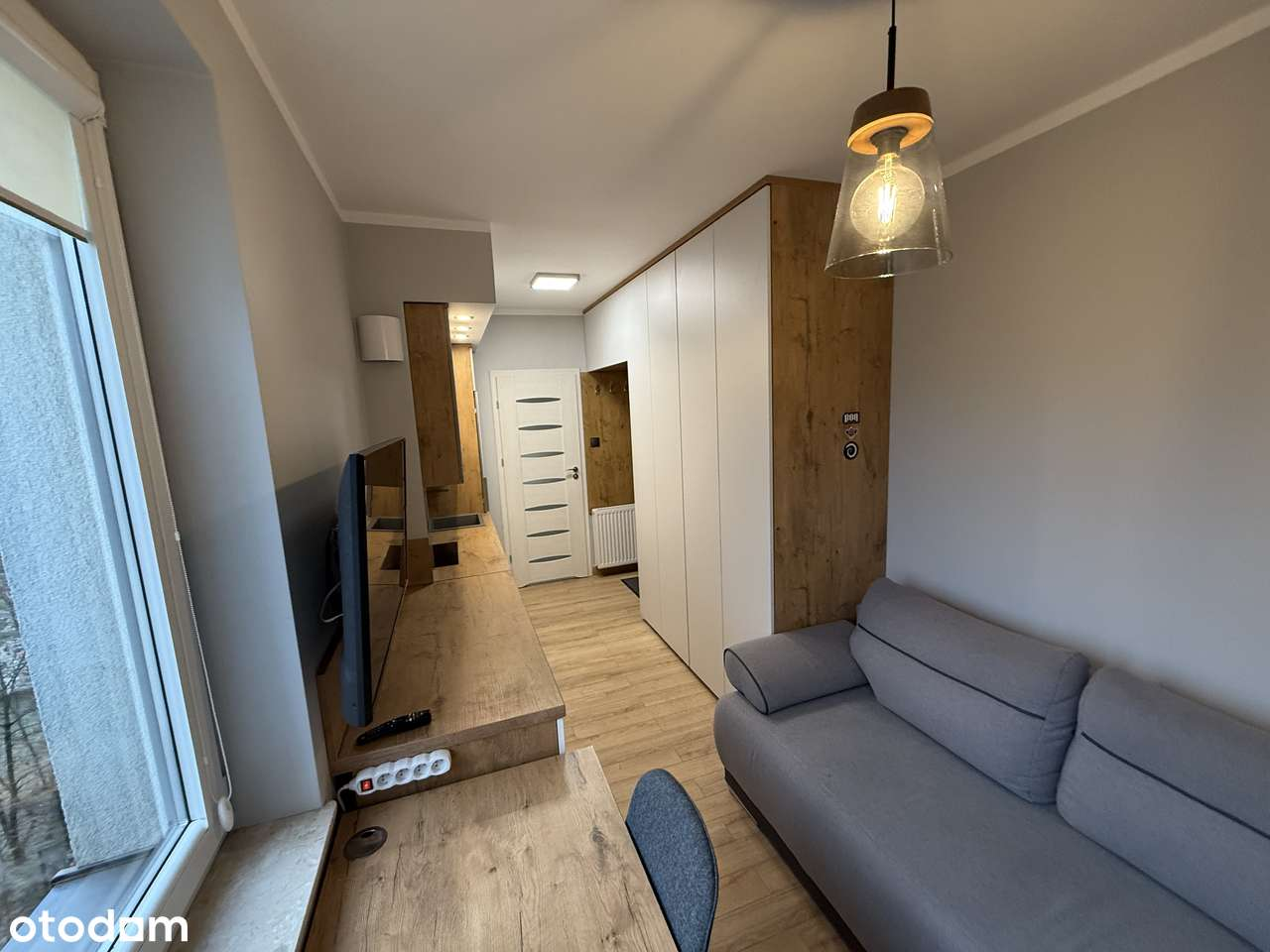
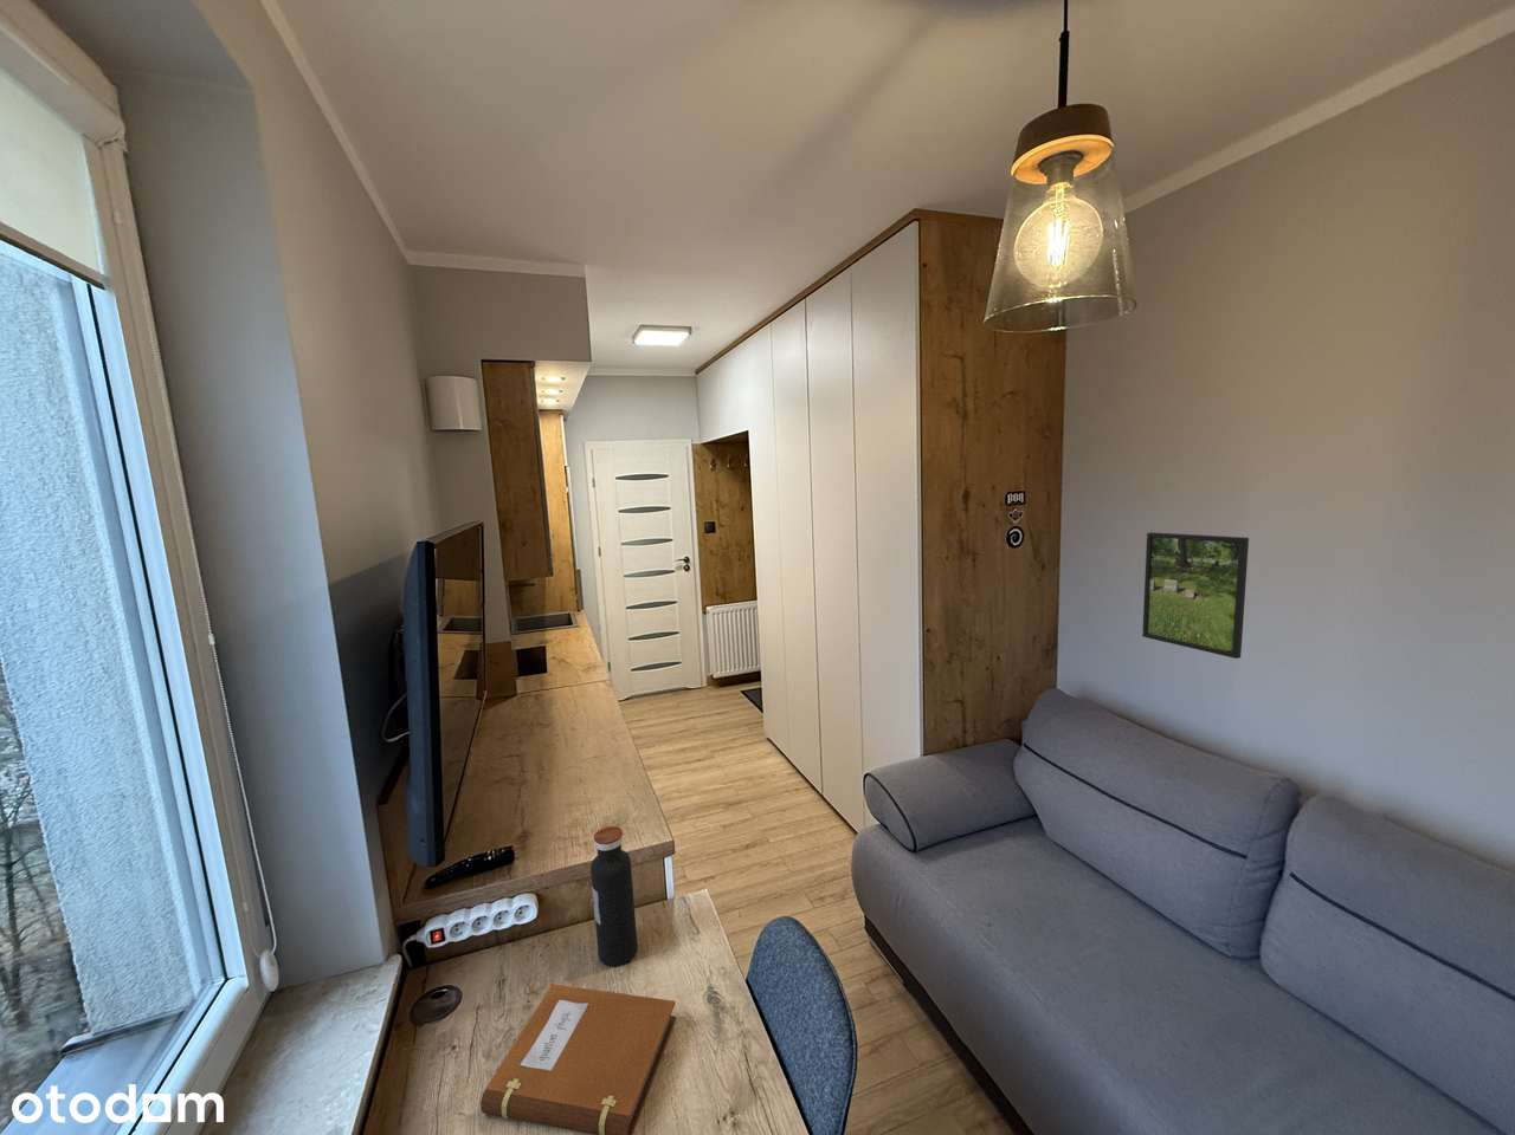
+ notebook [480,982,678,1135]
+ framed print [1140,531,1250,659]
+ water bottle [589,825,639,967]
